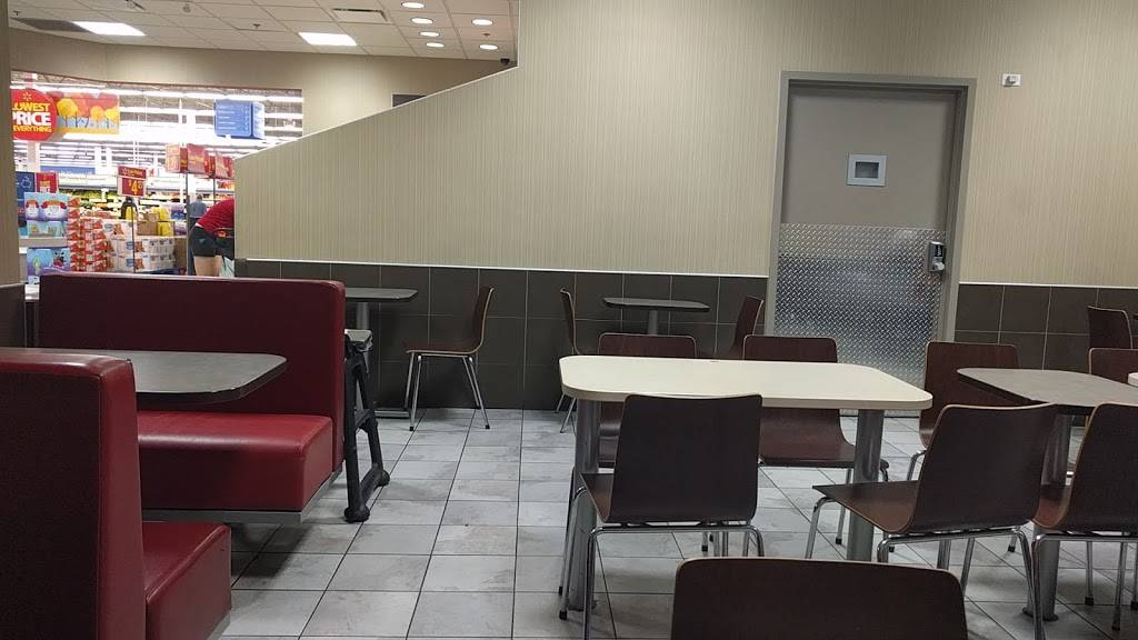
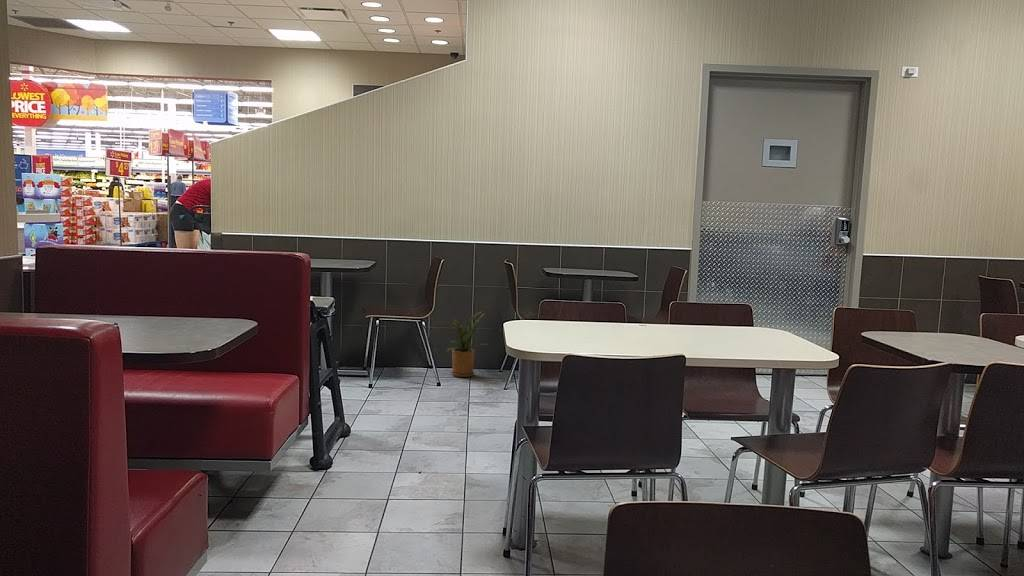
+ house plant [438,310,490,378]
